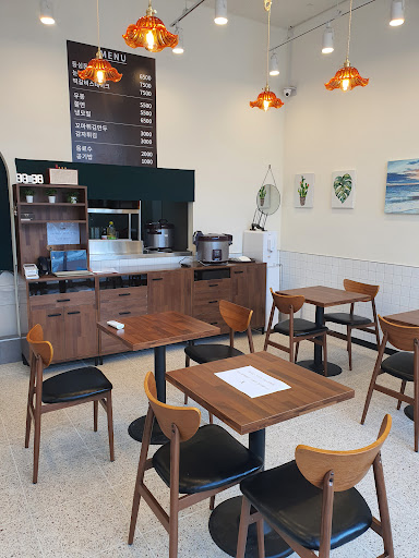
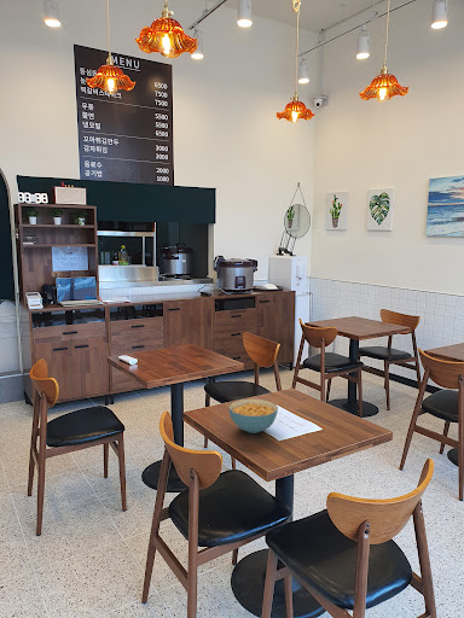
+ cereal bowl [227,398,279,435]
